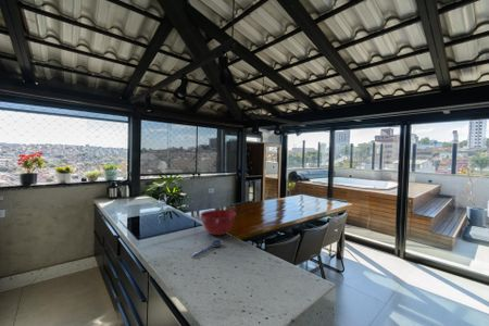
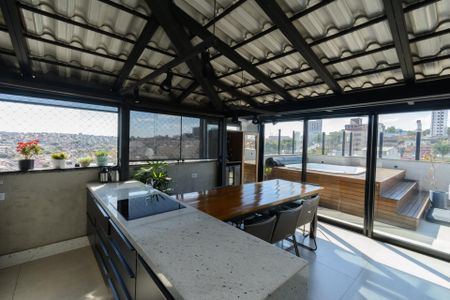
- mixing bowl [199,209,237,236]
- spoon [190,239,223,259]
